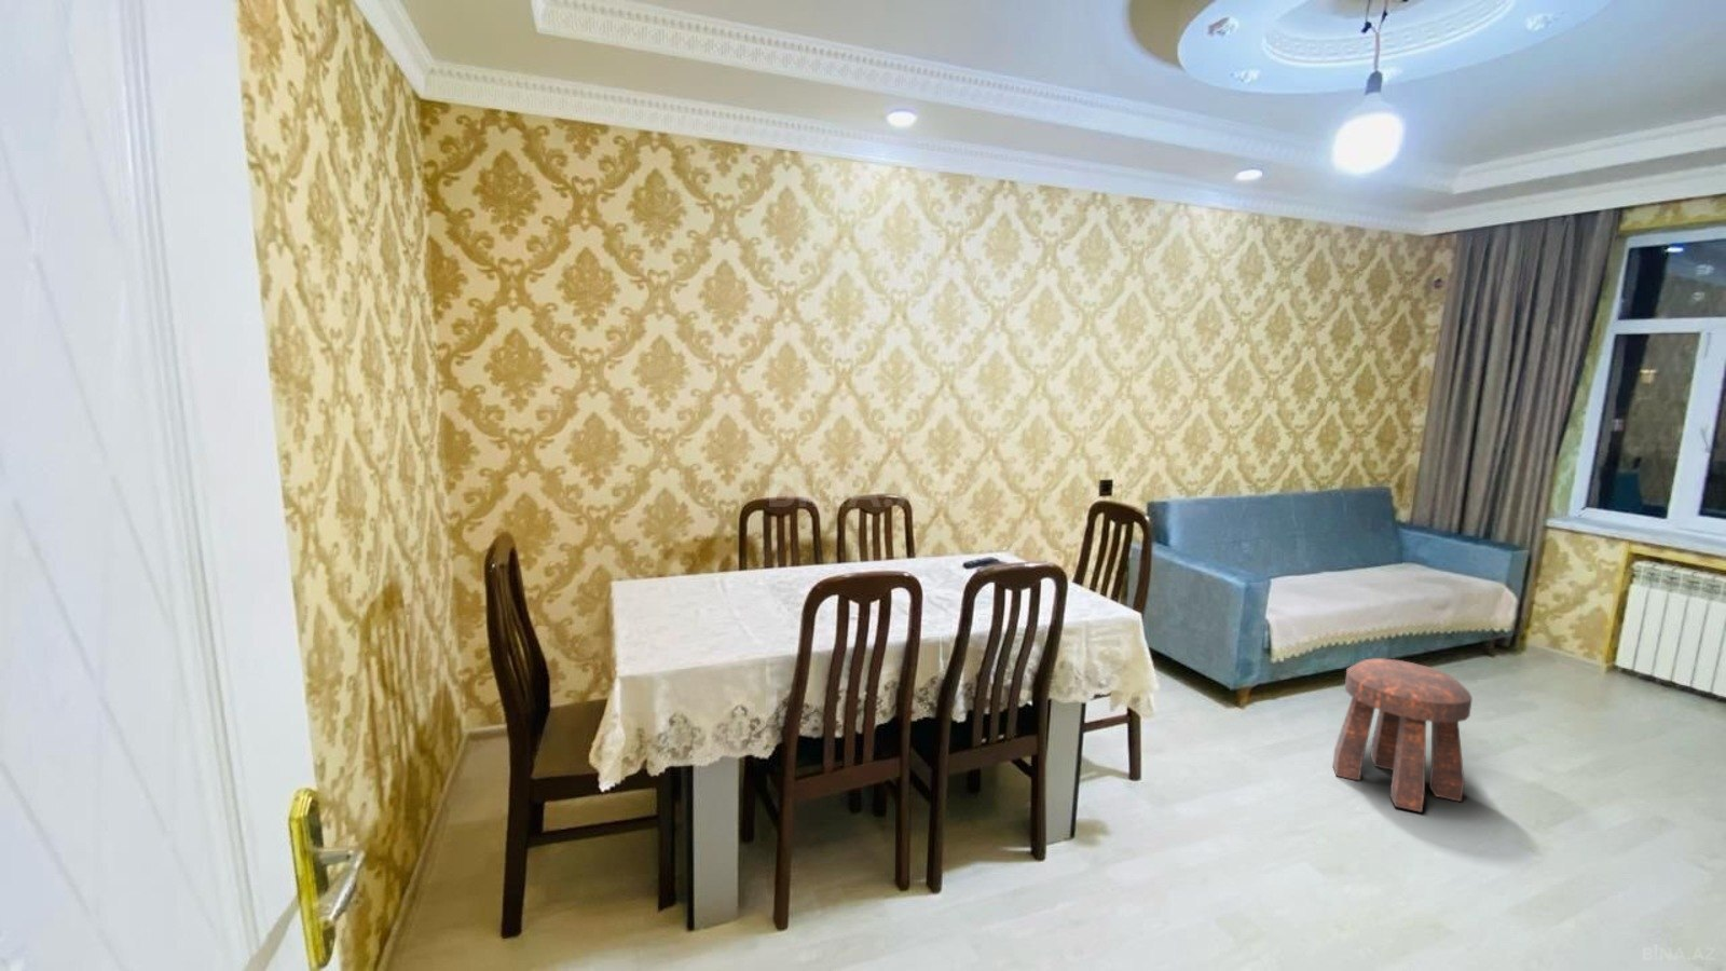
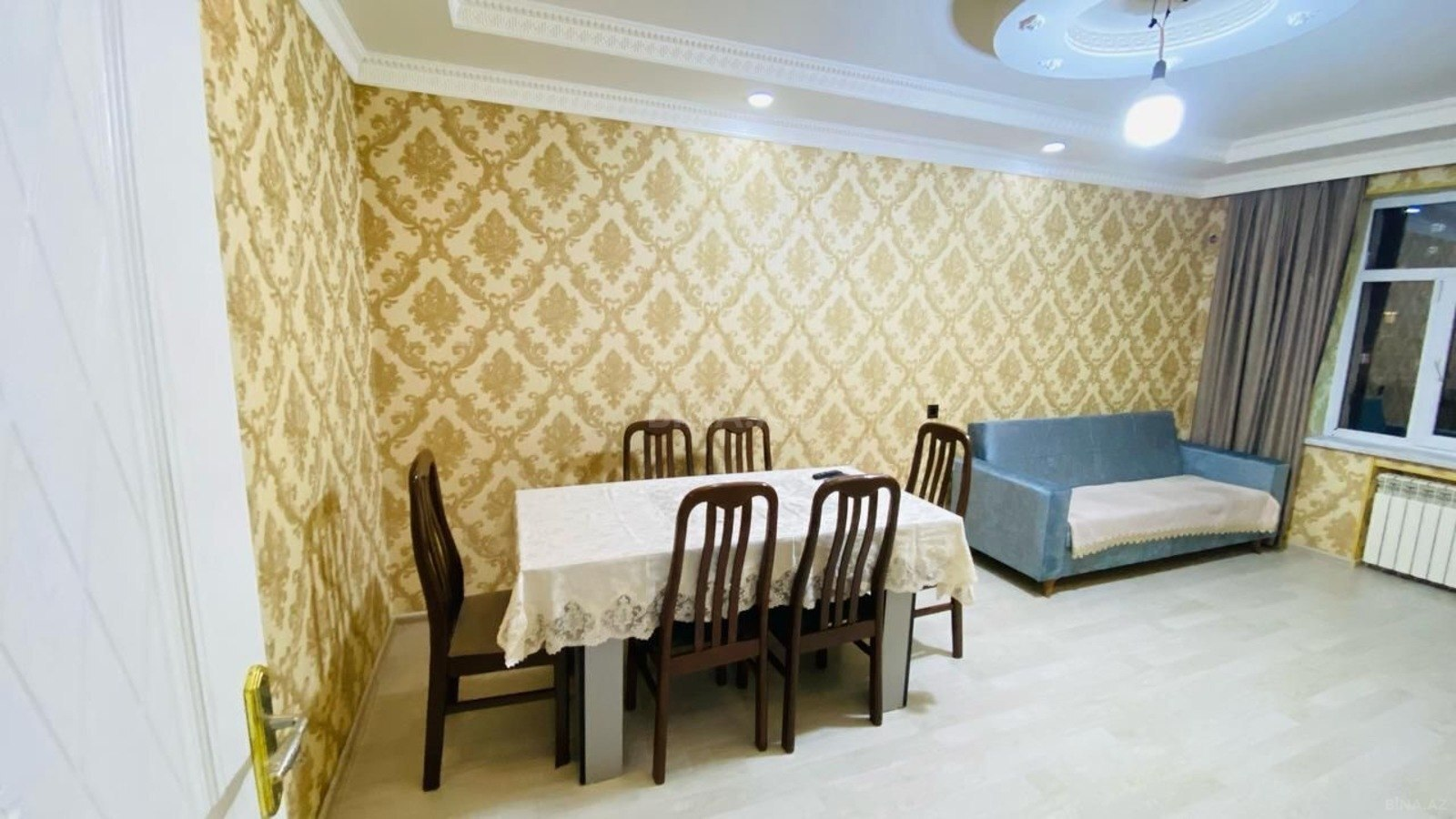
- stool [1331,657,1474,813]
